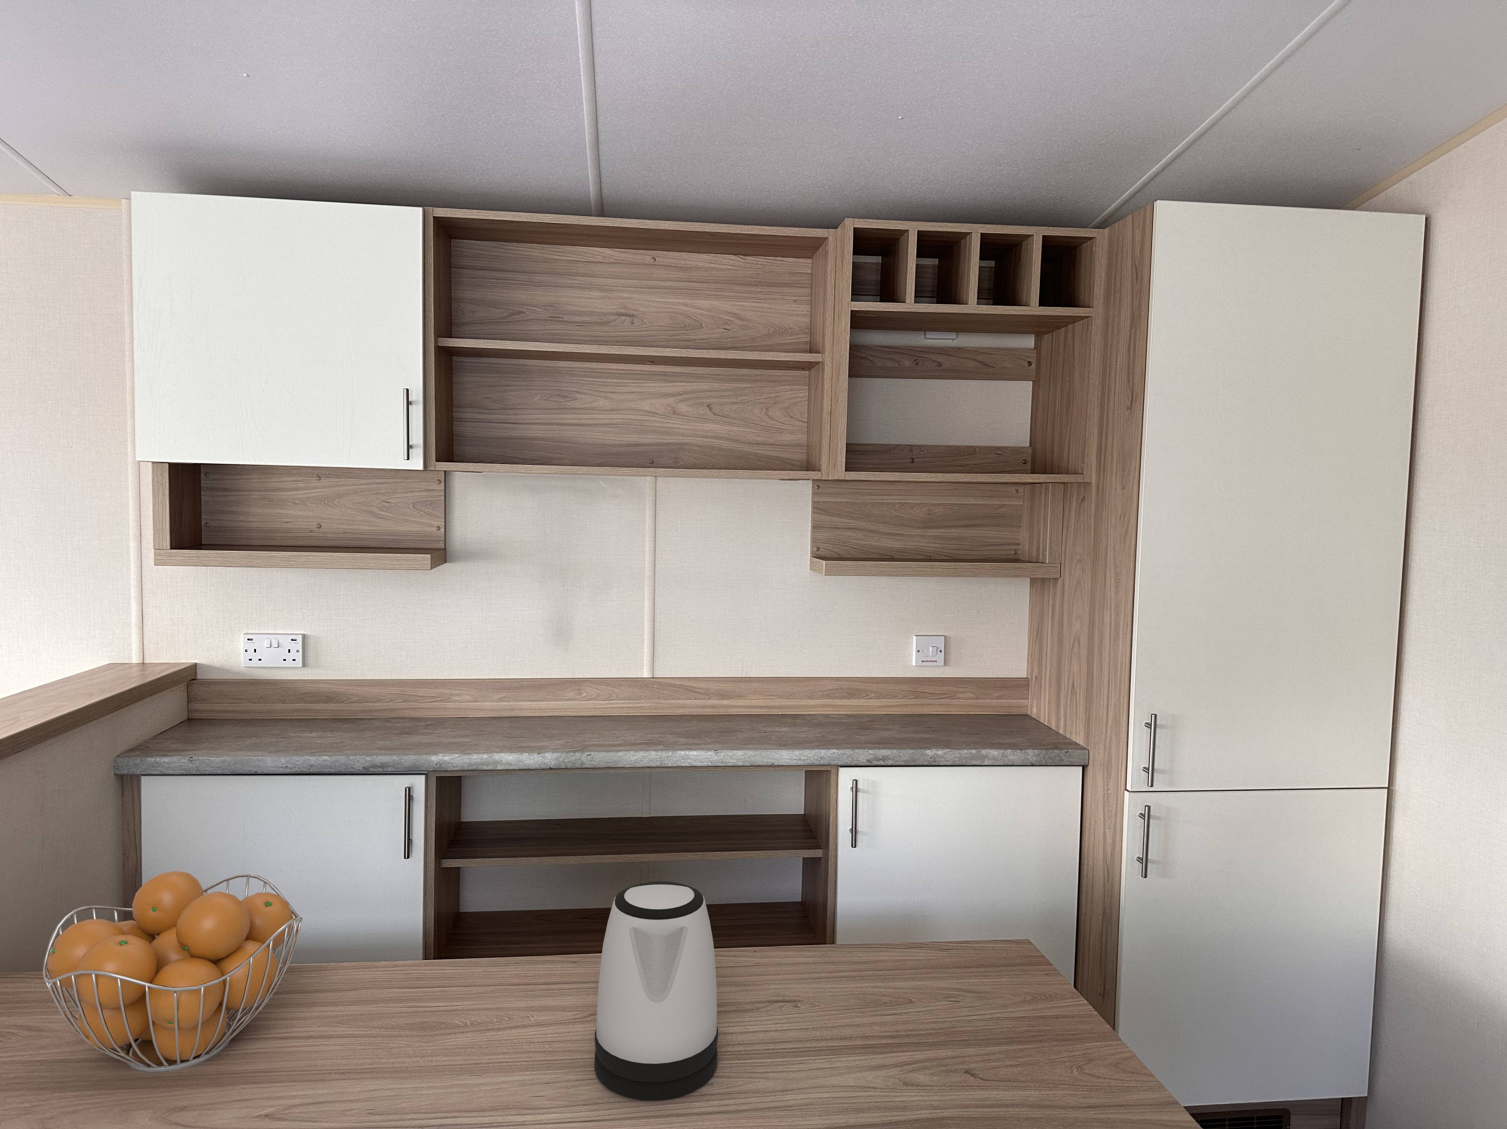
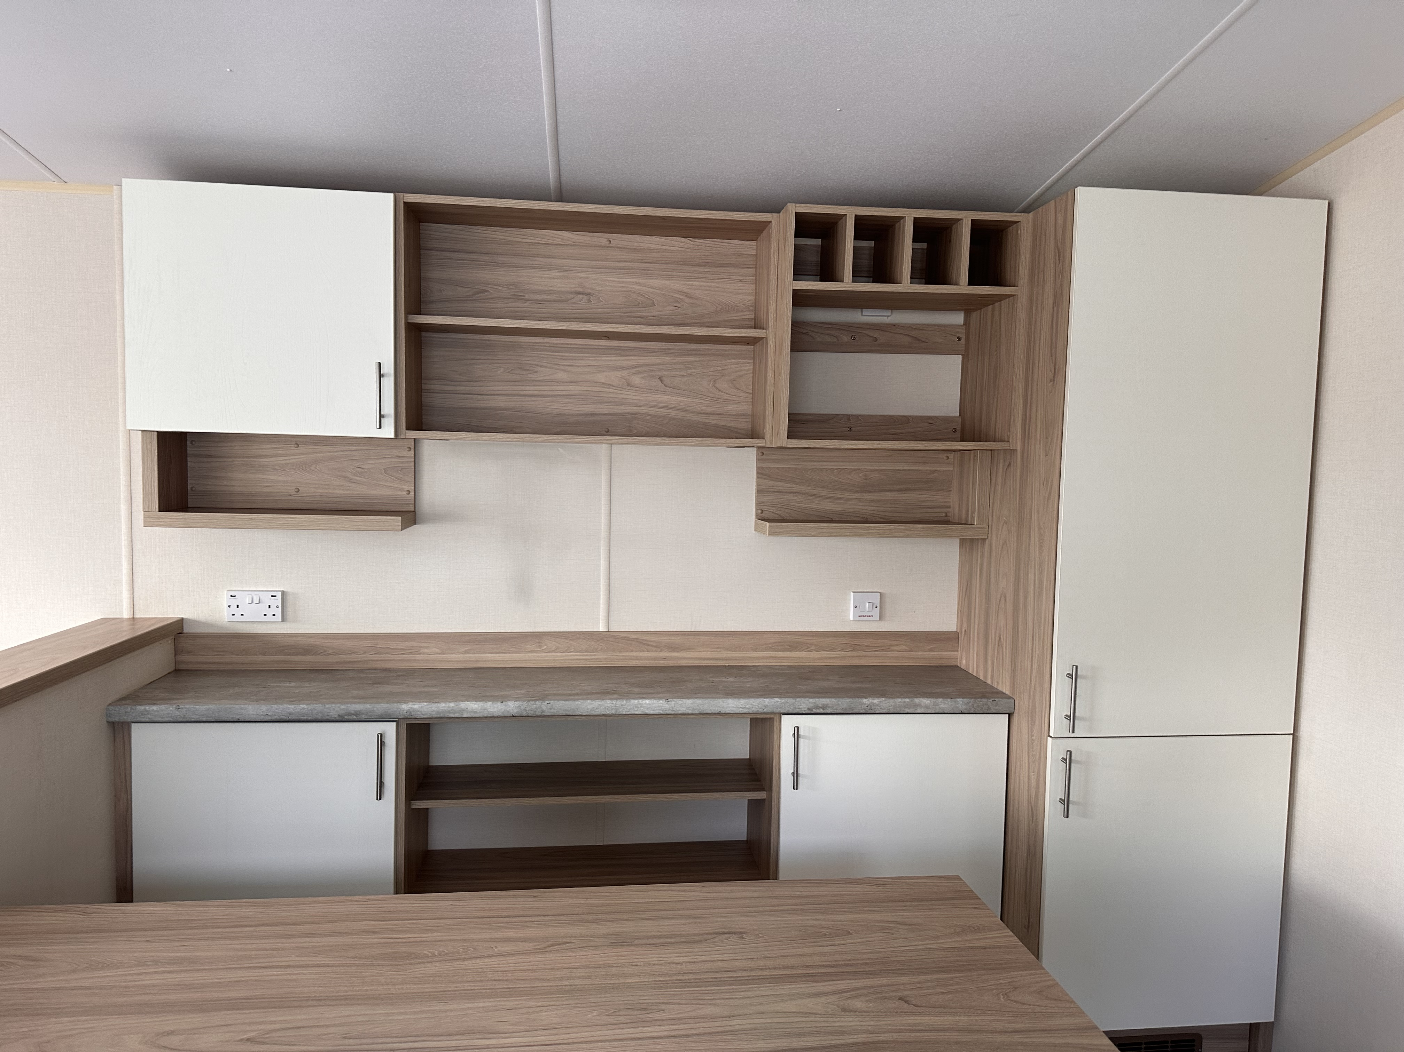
- kettle [594,881,718,1101]
- fruit basket [43,870,303,1073]
